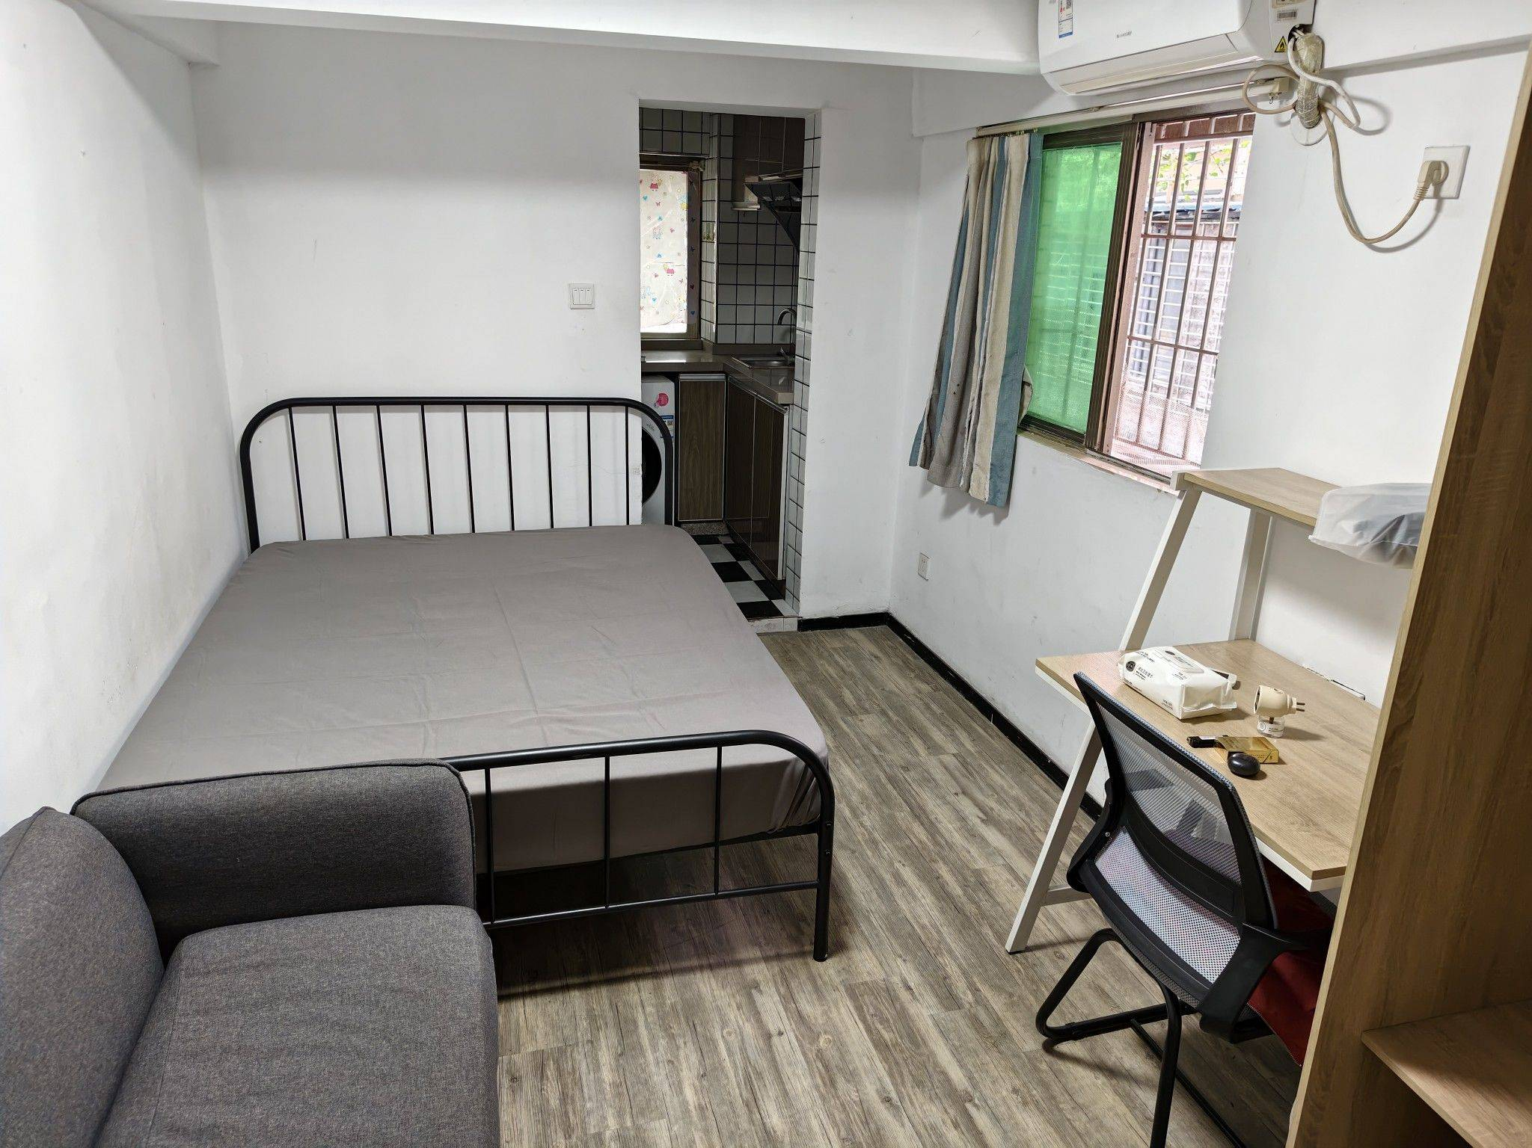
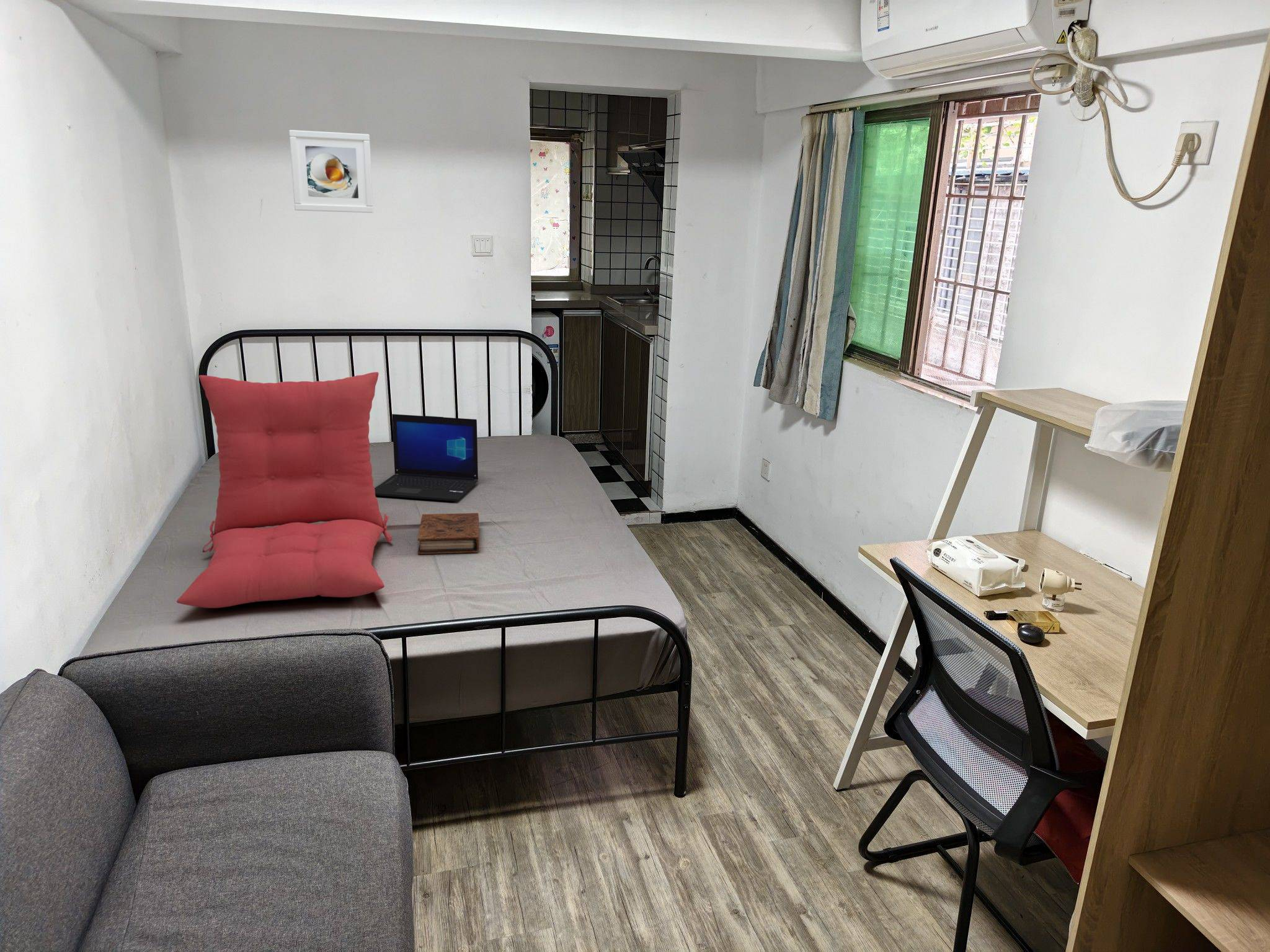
+ book [417,513,479,555]
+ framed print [288,130,374,213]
+ laptop [375,413,479,502]
+ seat cushion [176,371,393,609]
